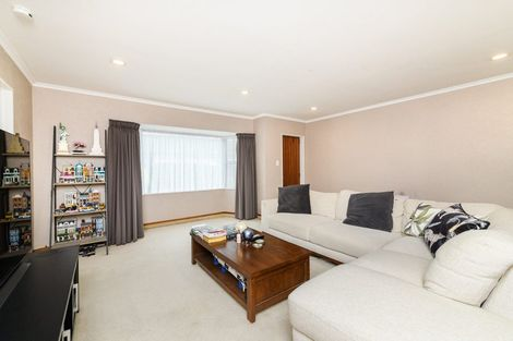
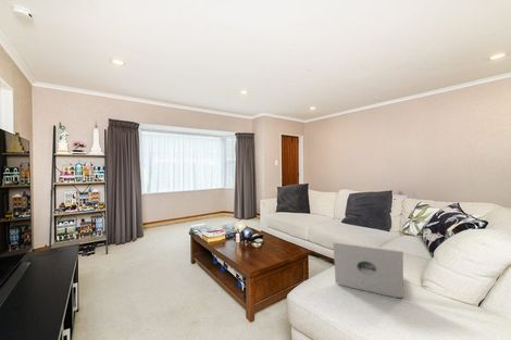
+ laptop [333,240,404,299]
